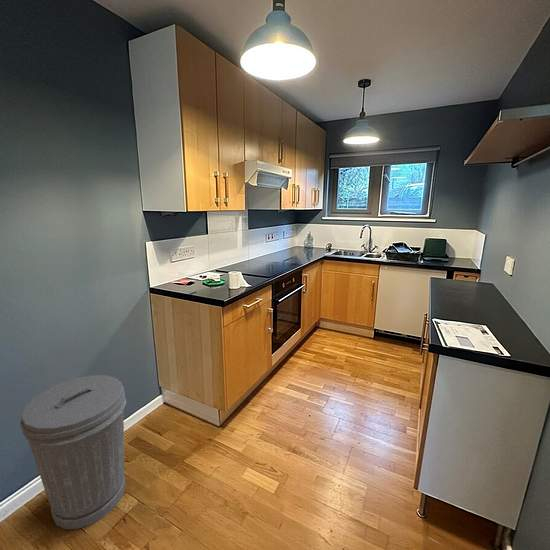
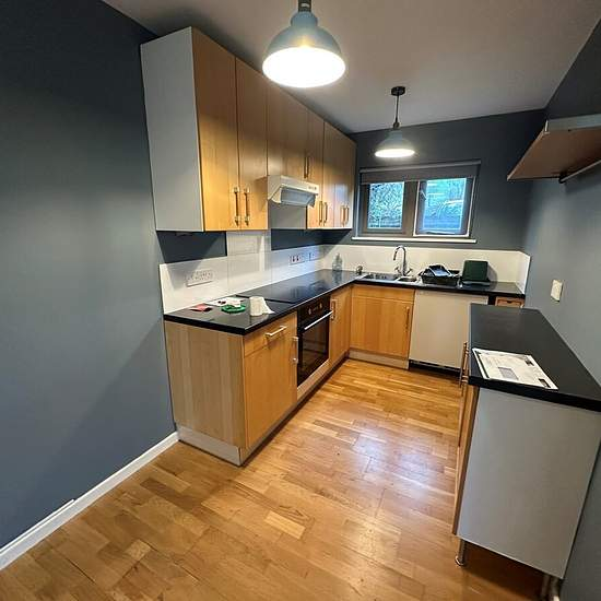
- trash can [19,374,127,530]
